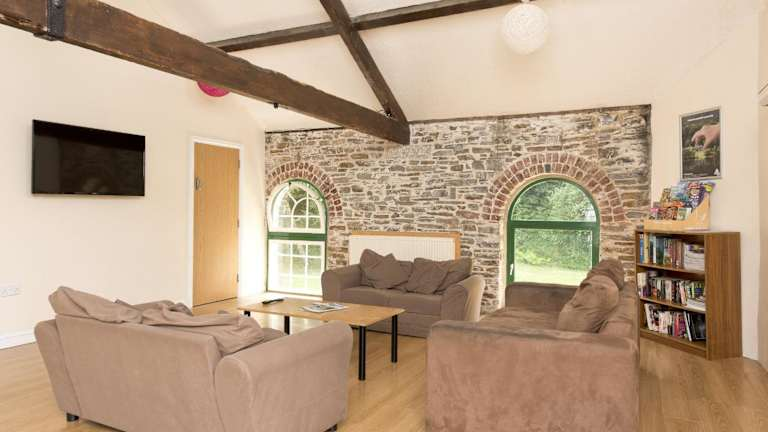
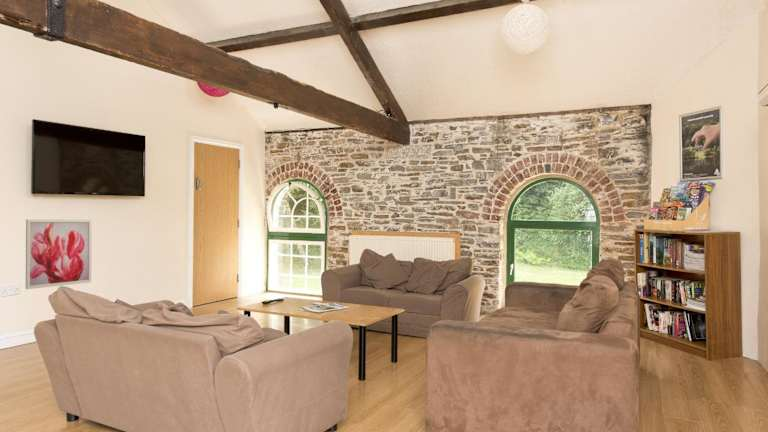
+ wall art [25,218,93,290]
